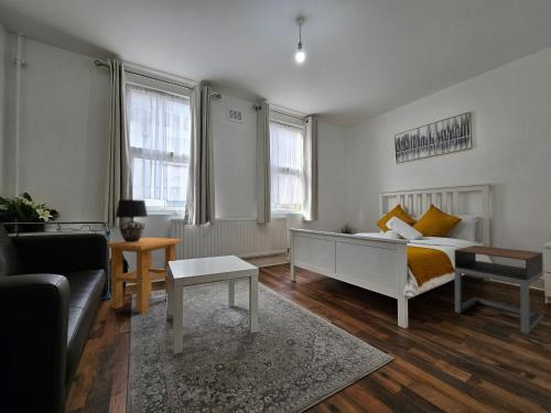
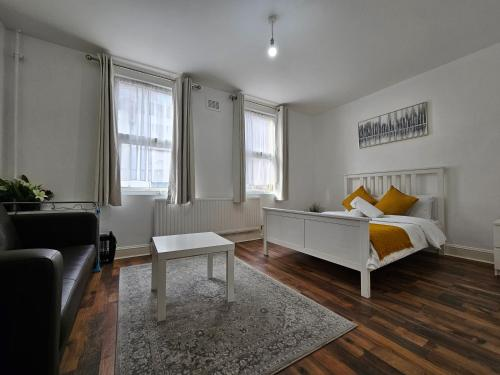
- side table [107,237,184,315]
- nightstand [453,244,544,335]
- table lamp [115,198,149,242]
